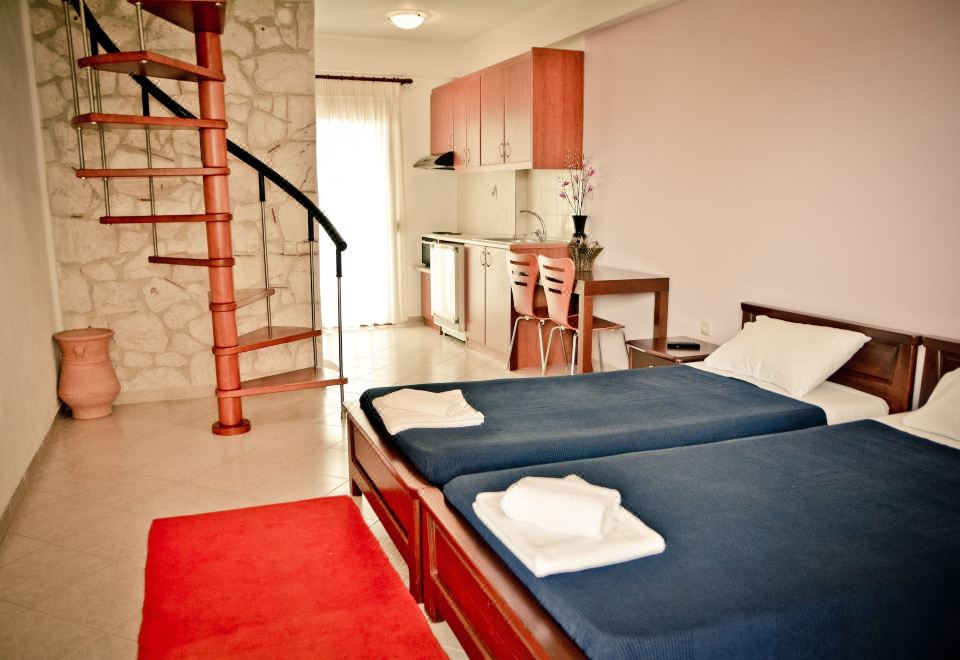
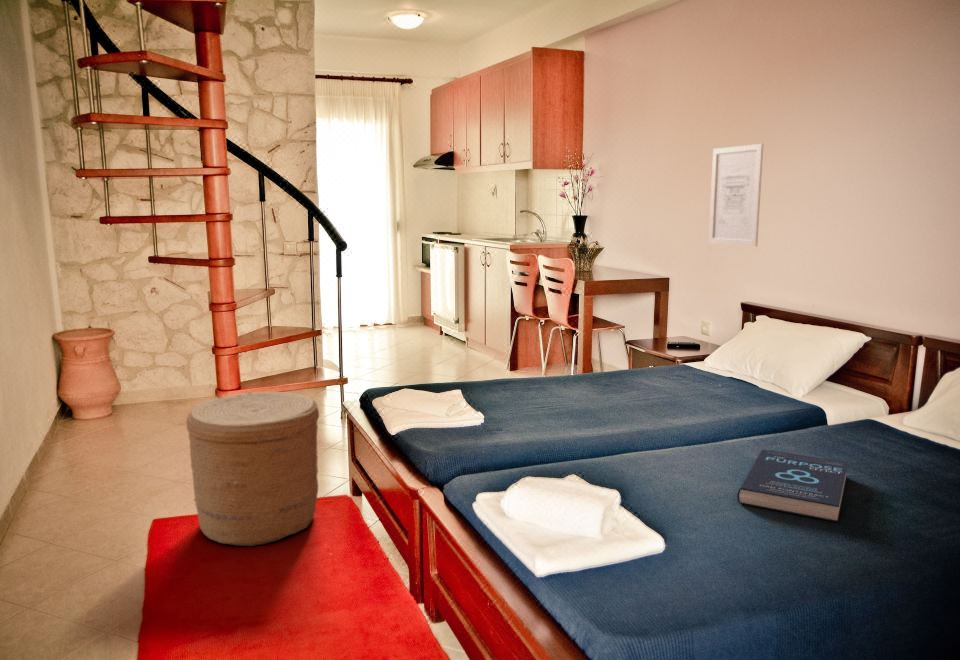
+ wall art [708,143,764,247]
+ book [736,449,849,523]
+ basket [185,391,320,547]
